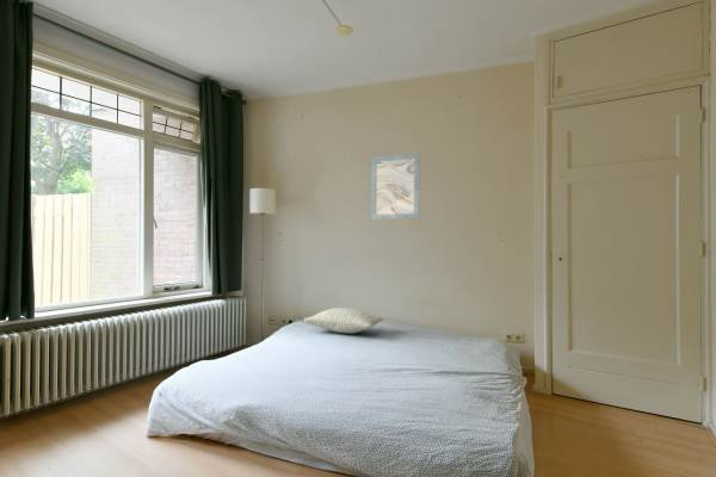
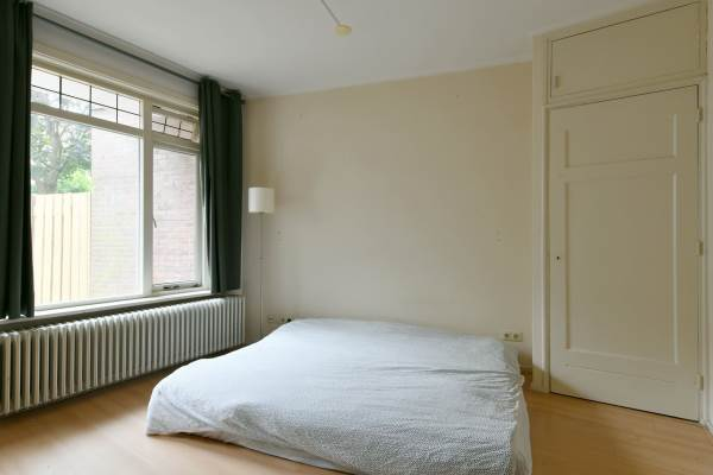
- pillow [303,306,385,334]
- wall art [370,153,421,221]
